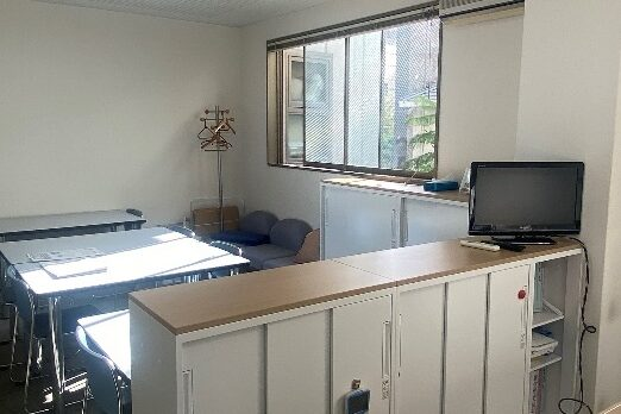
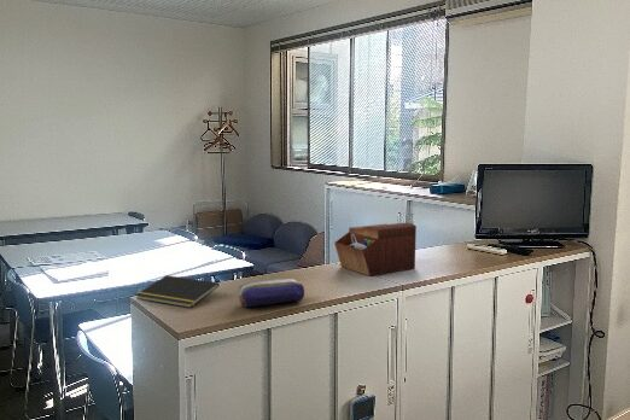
+ sewing box [333,221,418,278]
+ pencil case [238,278,305,308]
+ notepad [134,274,221,309]
